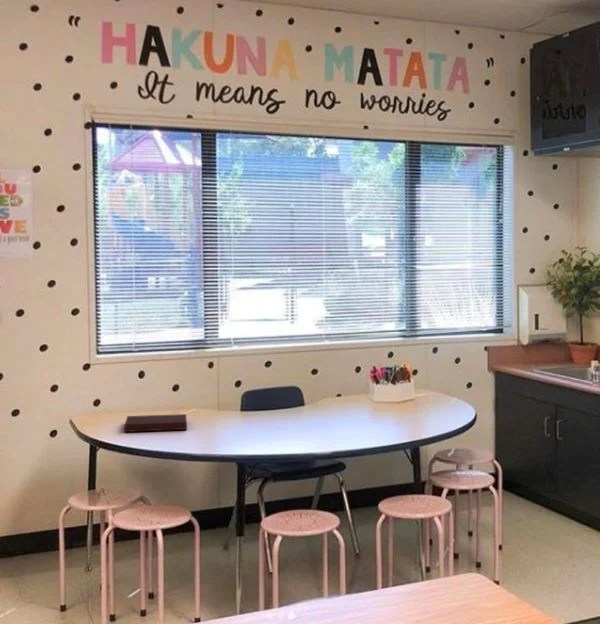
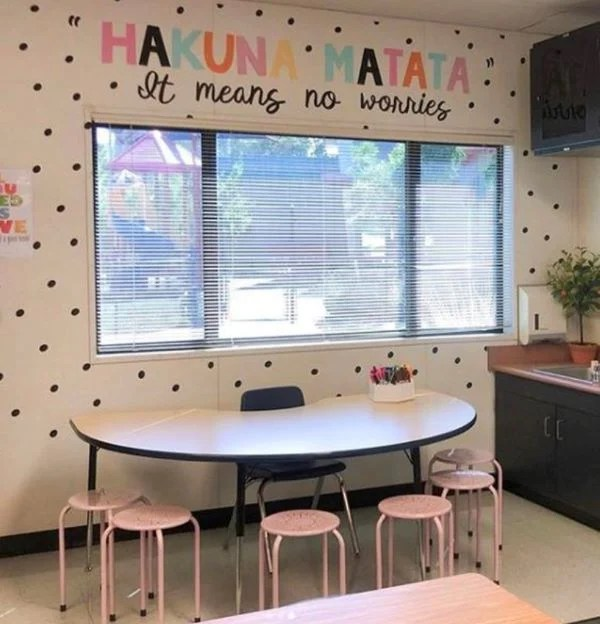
- notebook [124,413,188,433]
